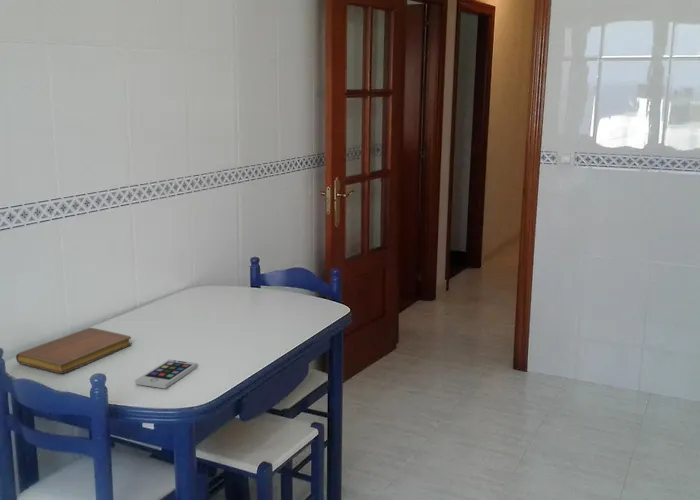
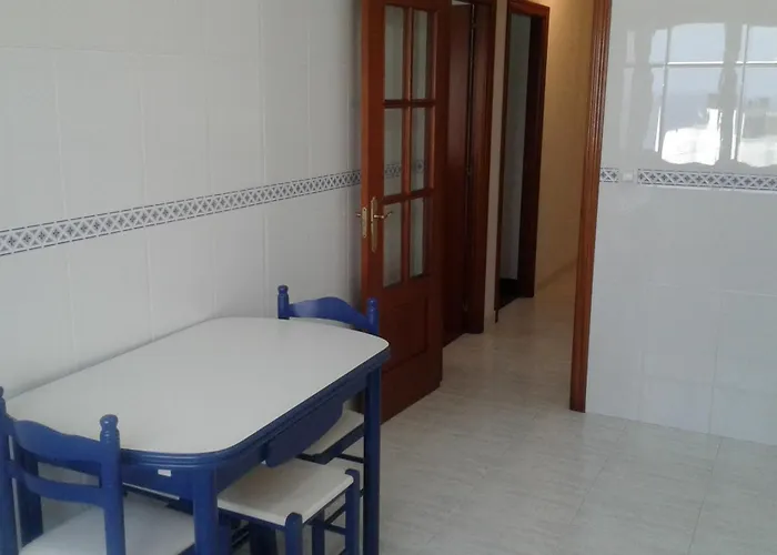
- smartphone [134,358,199,390]
- notebook [15,327,133,375]
